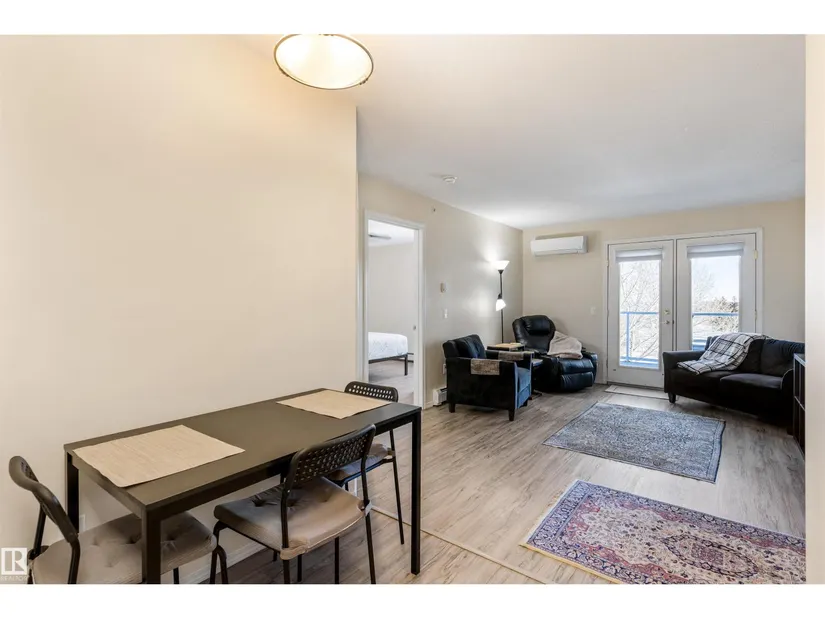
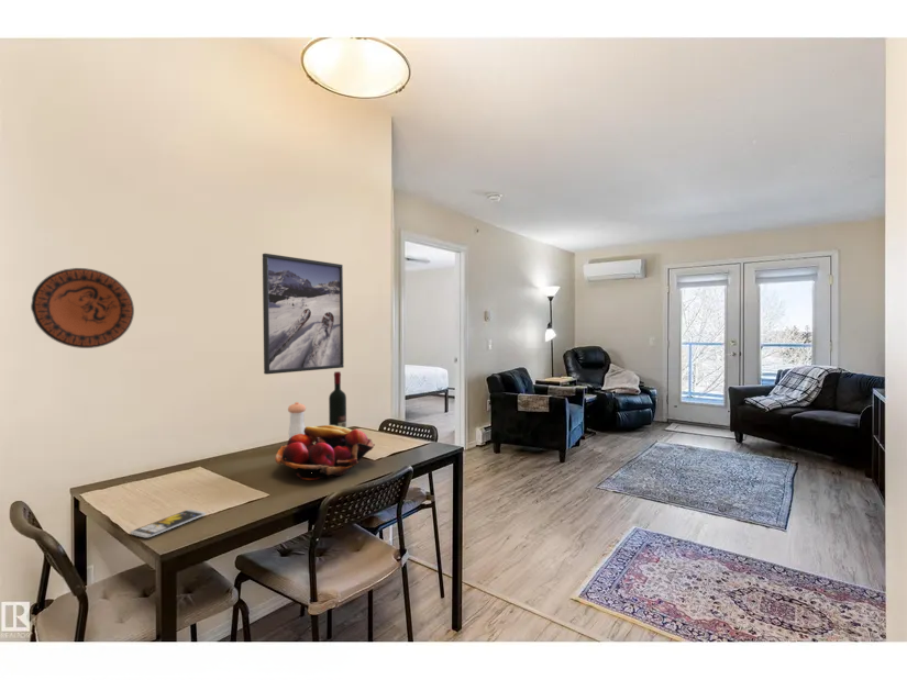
+ alcohol [328,370,347,428]
+ fruit basket [274,424,376,481]
+ decorative plate [30,267,135,349]
+ smartphone [130,509,207,538]
+ pepper shaker [287,401,307,442]
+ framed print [262,253,345,376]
